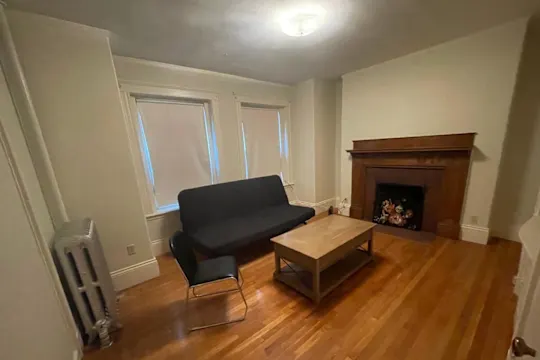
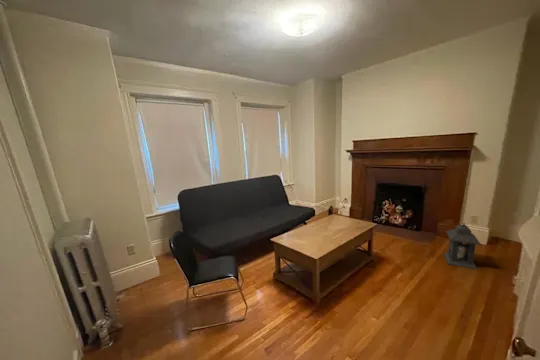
+ lantern [443,222,482,271]
